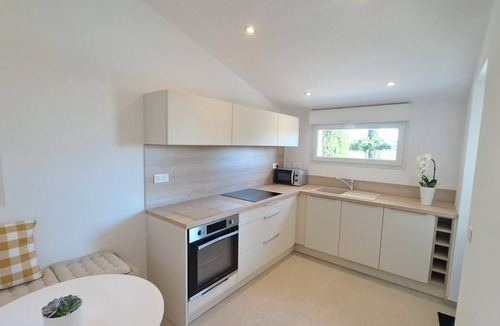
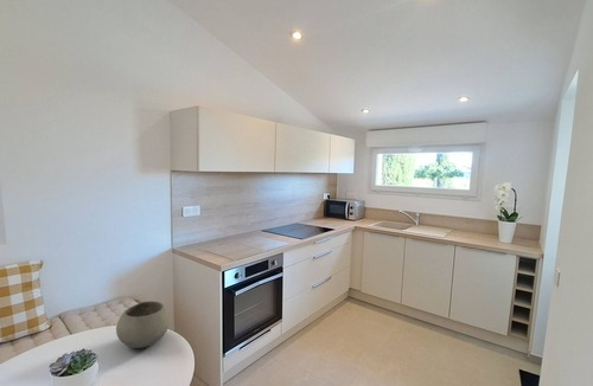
+ bowl [115,300,171,349]
